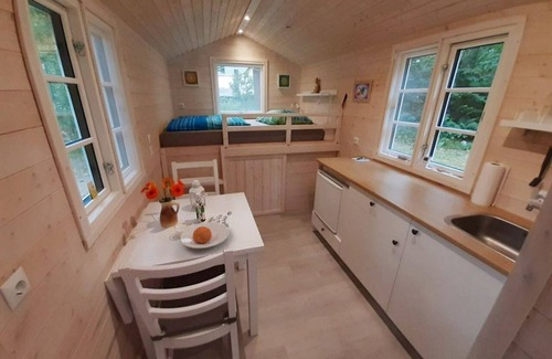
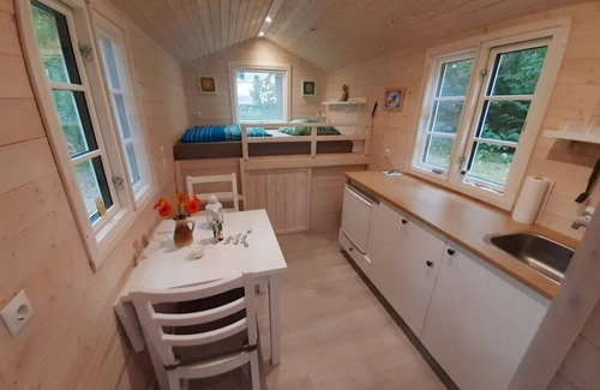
- plate [179,221,230,250]
